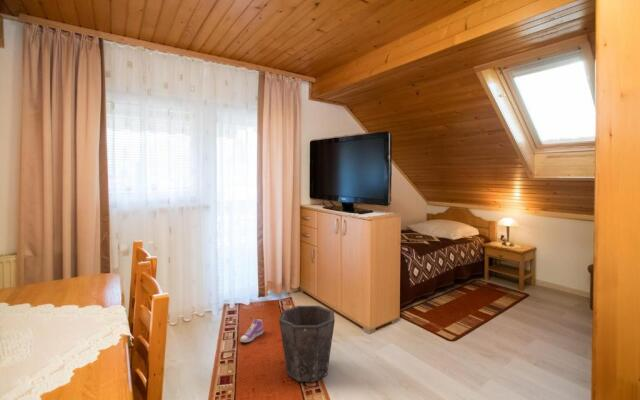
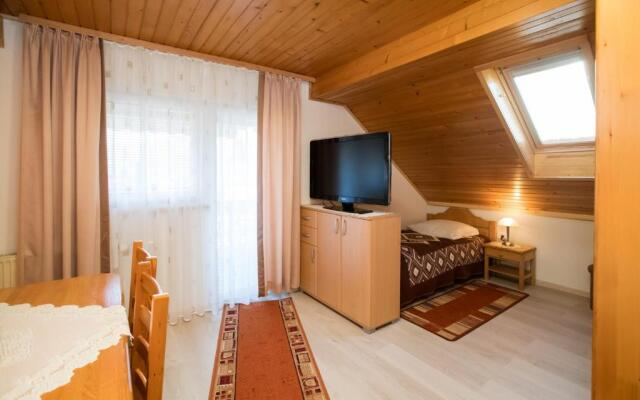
- sneaker [239,318,264,343]
- waste bin [278,305,336,383]
